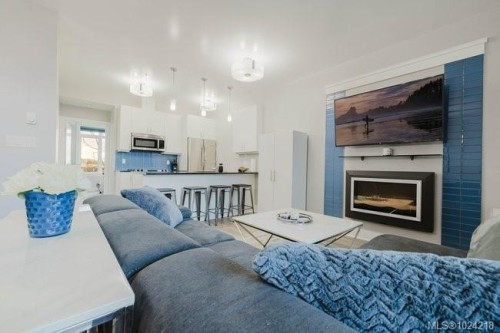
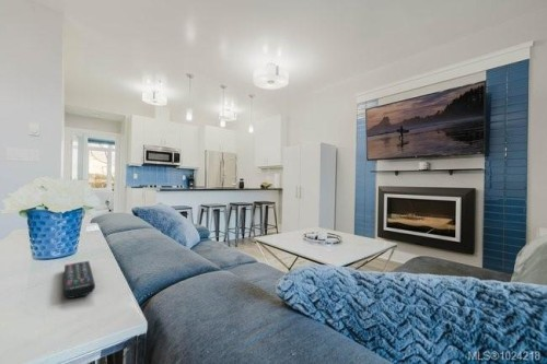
+ remote control [62,260,96,300]
